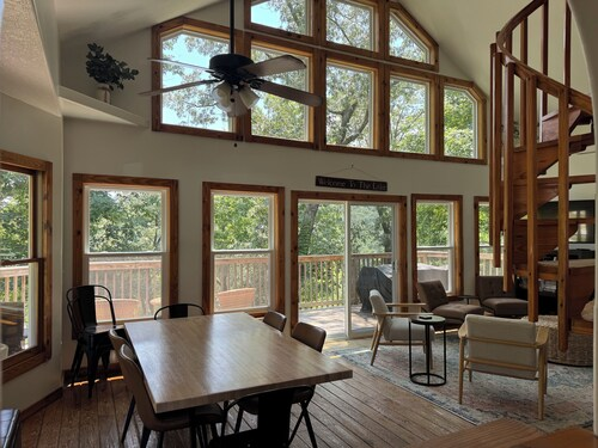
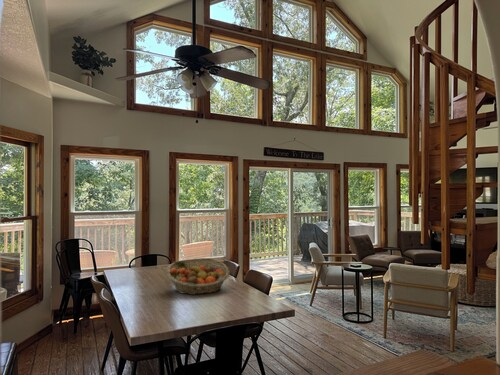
+ fruit basket [166,257,231,296]
